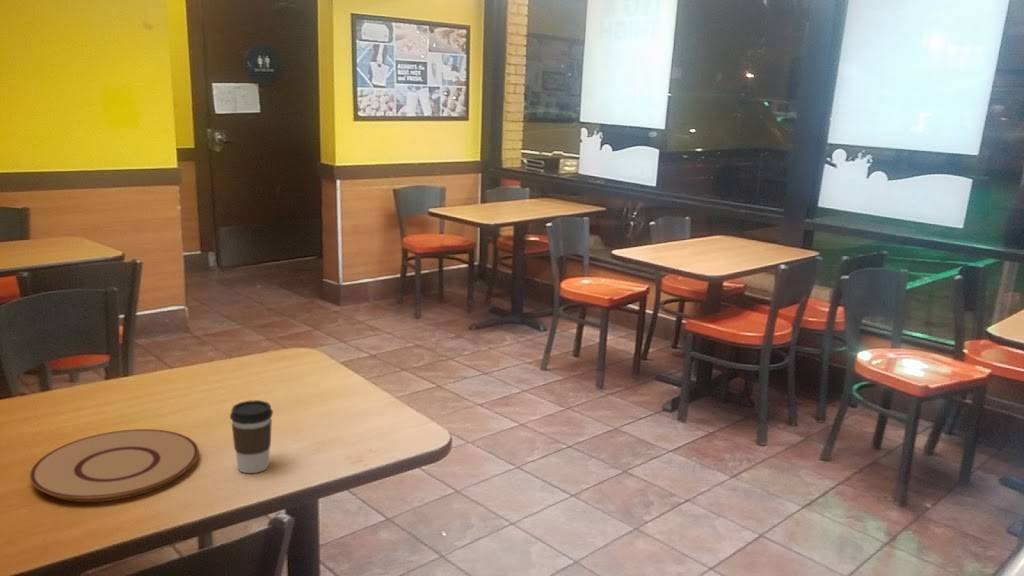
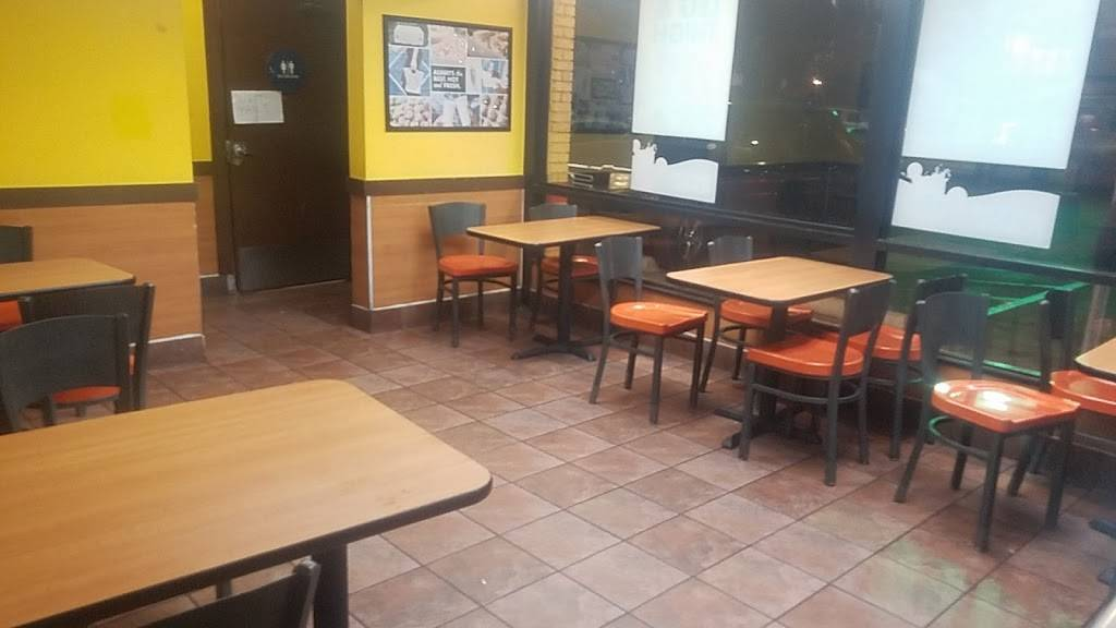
- coffee cup [229,399,274,474]
- plate [29,428,200,503]
